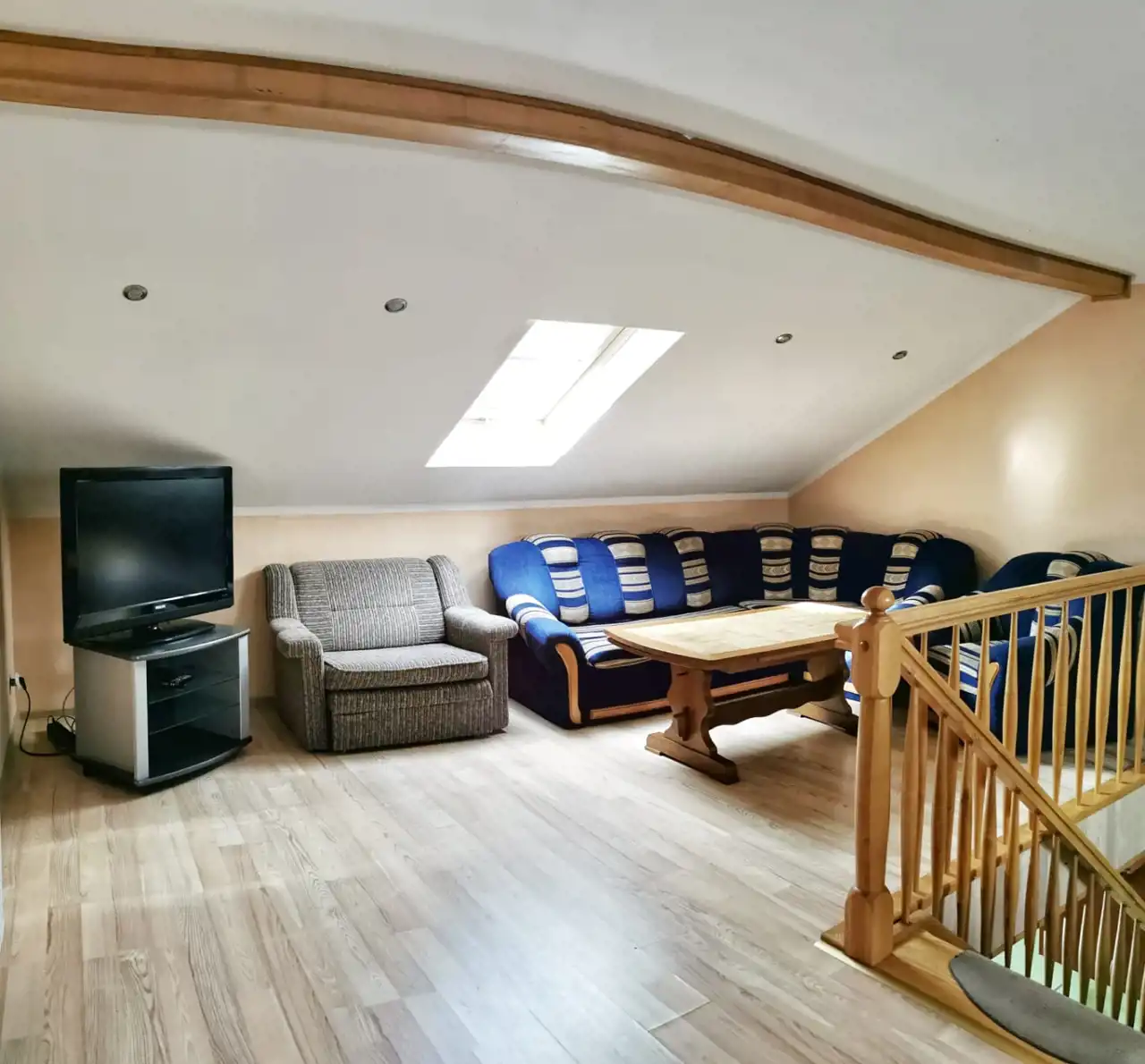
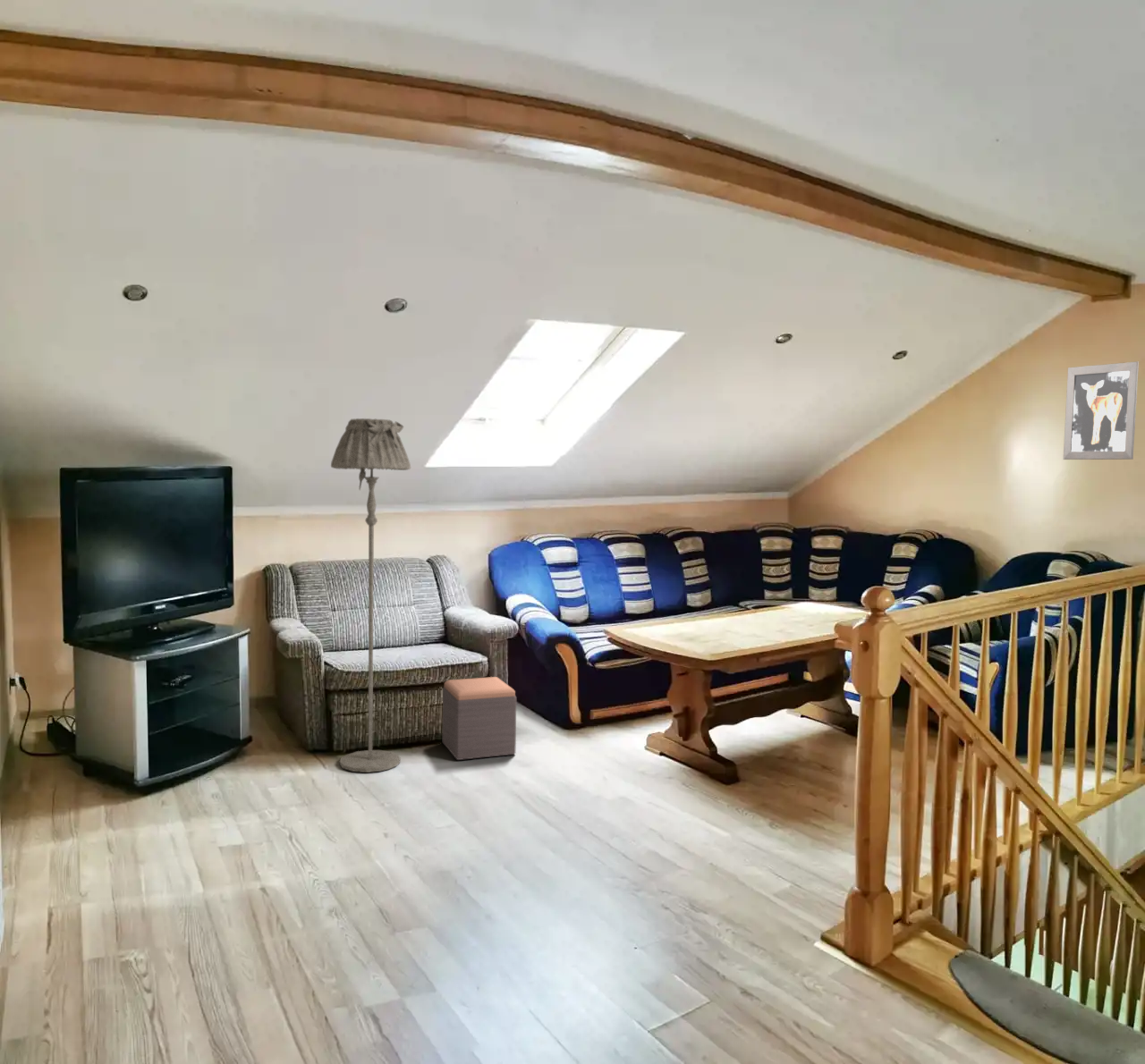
+ floor lamp [330,418,411,773]
+ wall art [1063,360,1140,460]
+ footstool [442,676,517,761]
